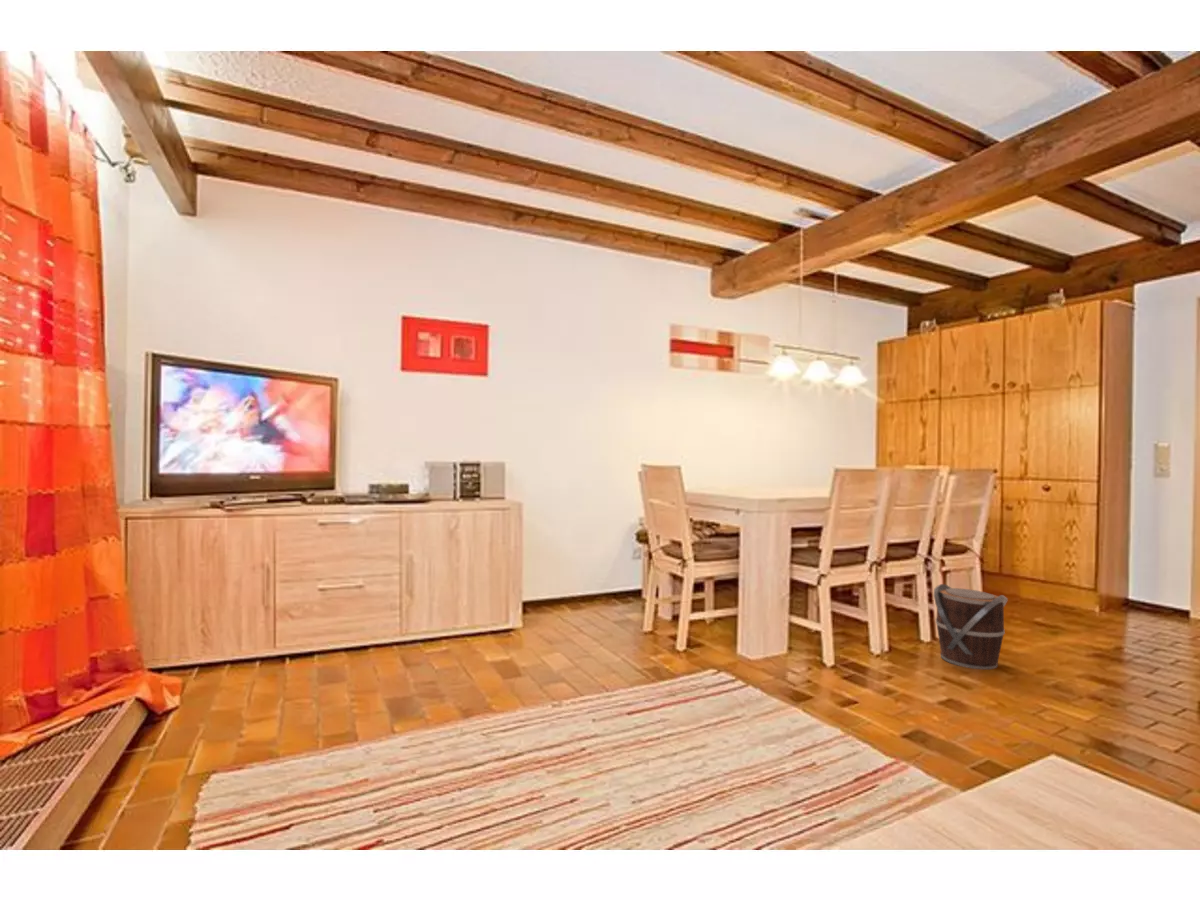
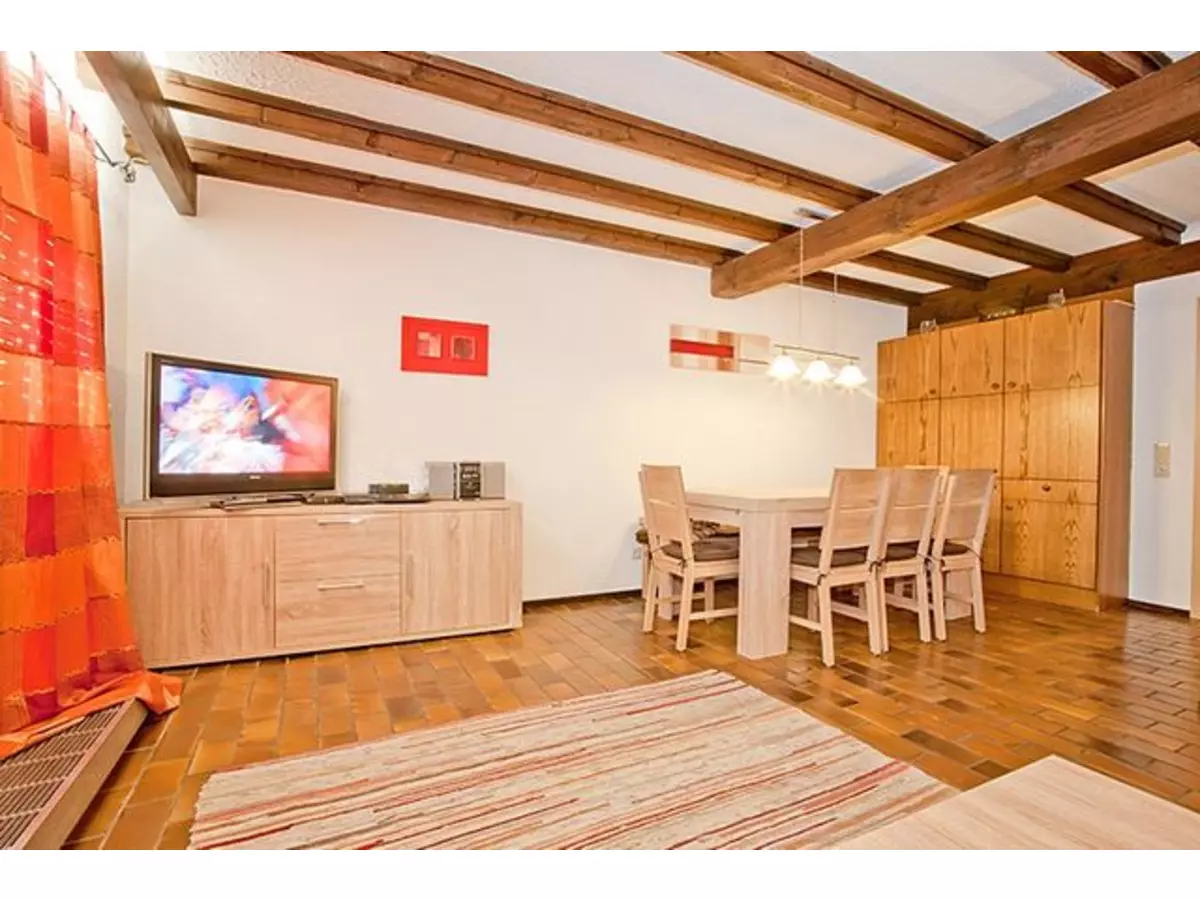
- bucket [933,583,1009,670]
